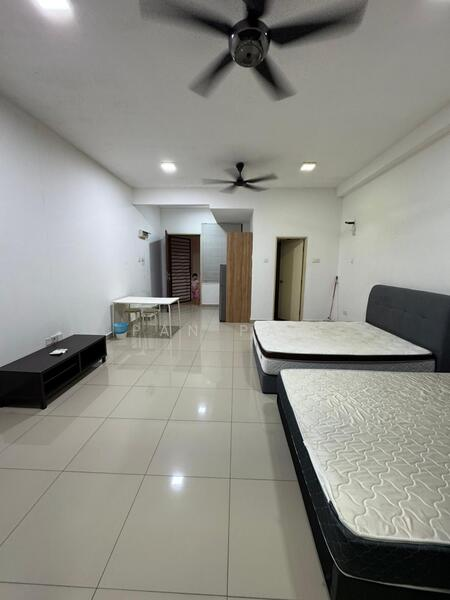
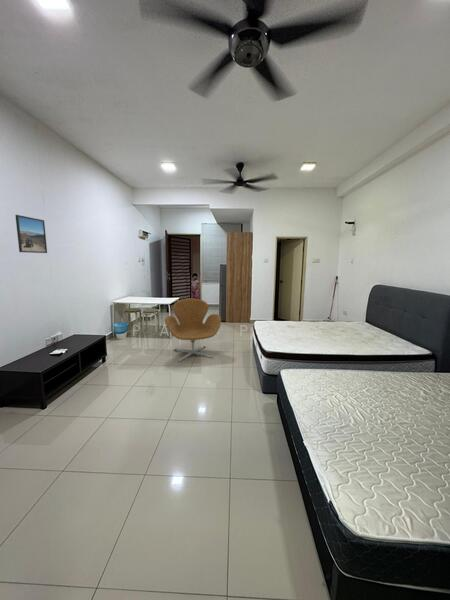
+ armchair [164,297,222,363]
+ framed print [14,214,48,254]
